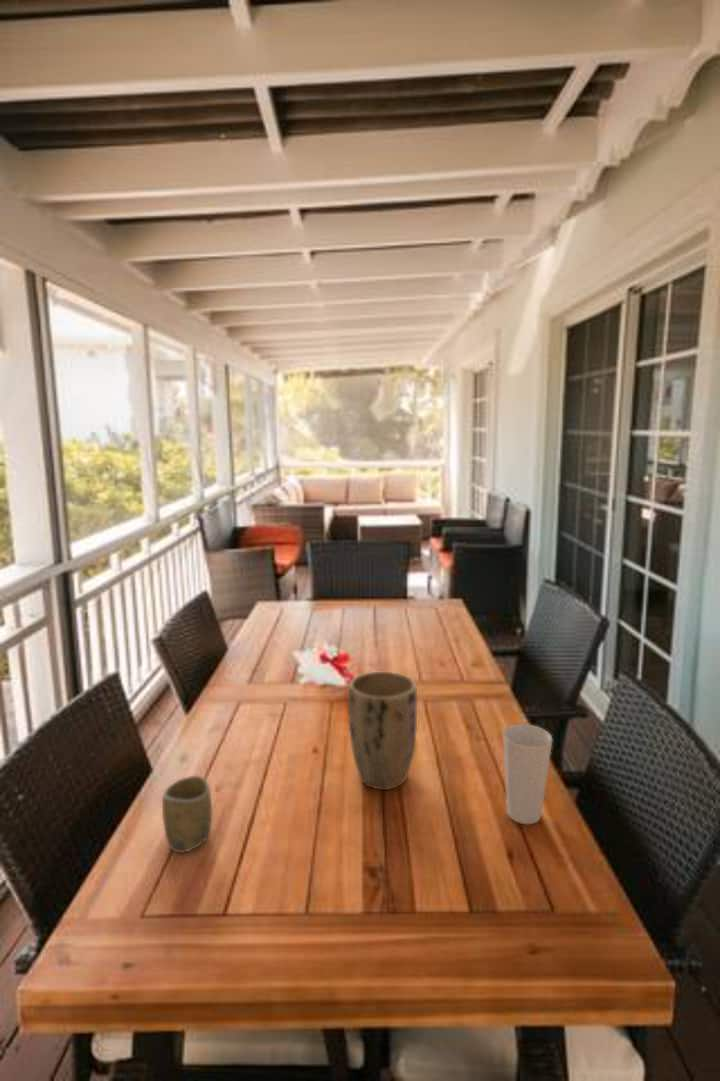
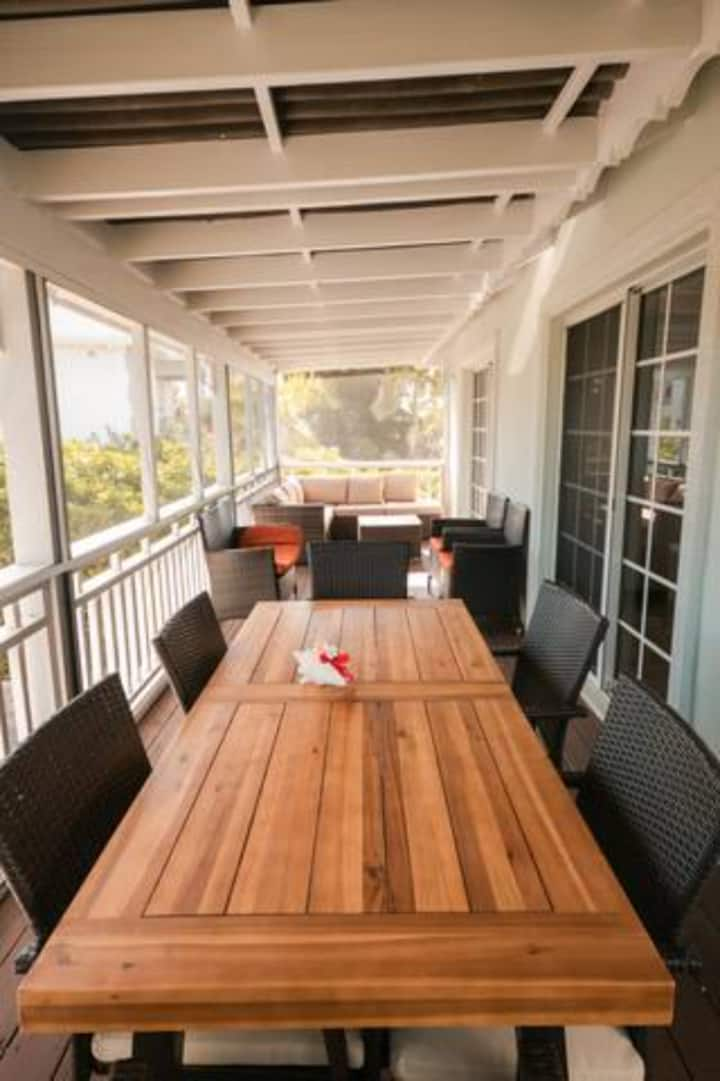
- cup [161,774,213,854]
- plant pot [347,671,418,791]
- cup [502,723,553,825]
